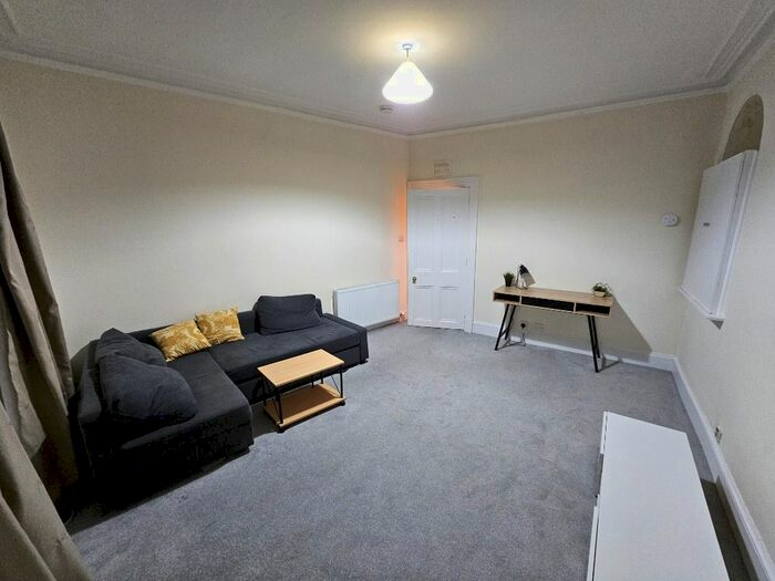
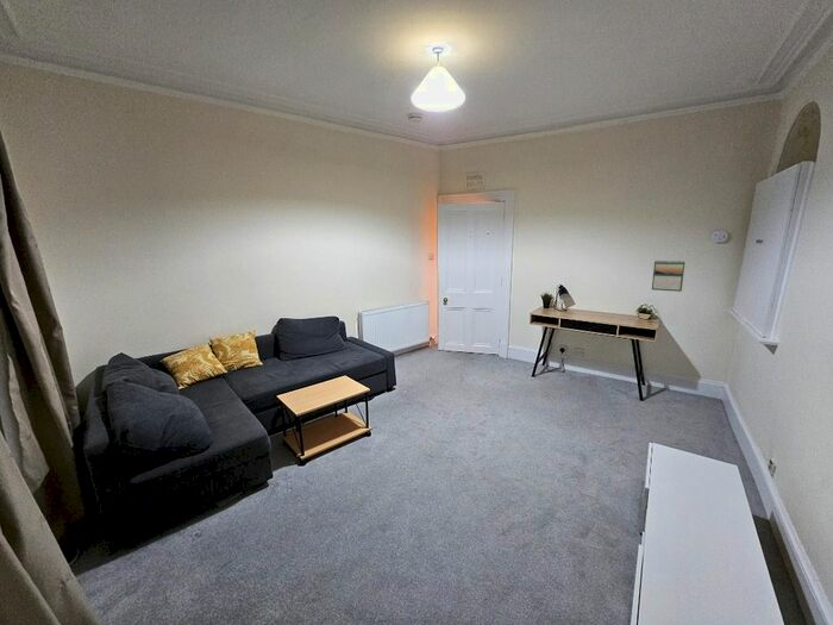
+ calendar [651,260,687,293]
